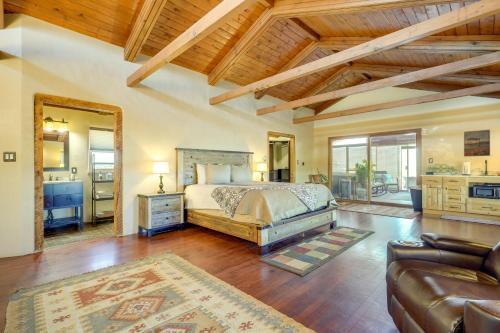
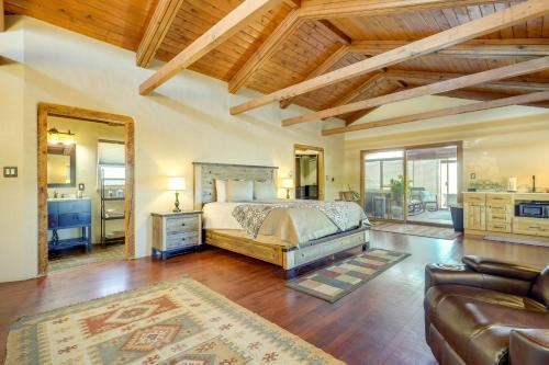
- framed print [463,129,491,157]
